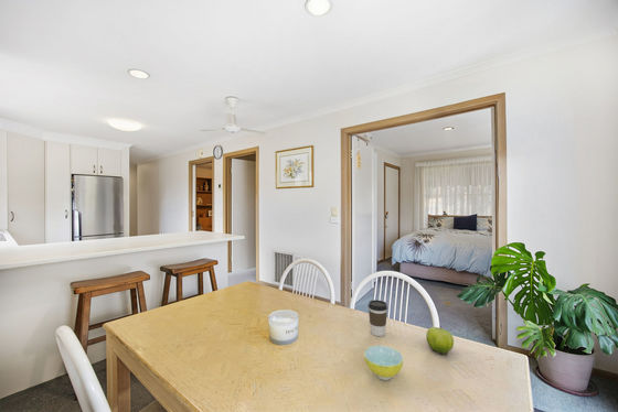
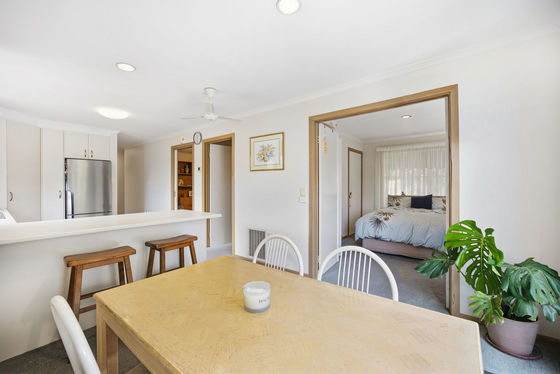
- bowl [363,345,404,381]
- fruit [425,325,455,356]
- coffee cup [367,299,388,337]
